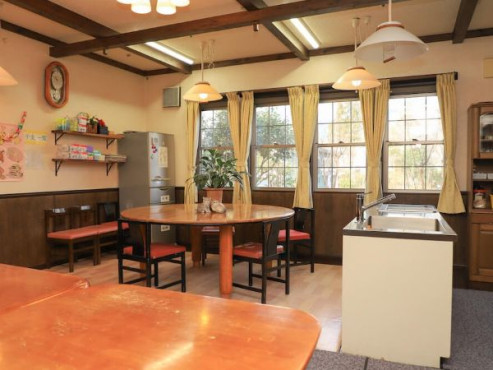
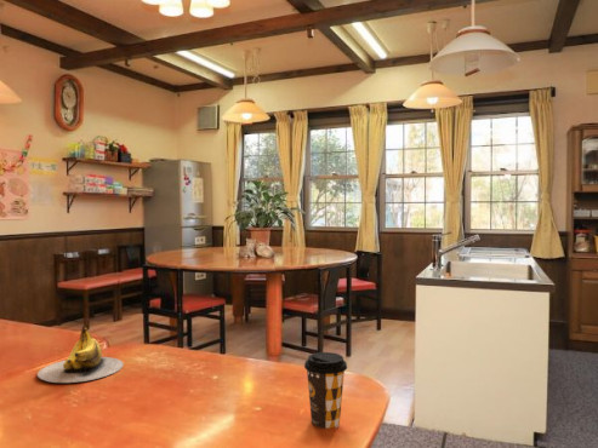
+ banana [36,324,125,384]
+ coffee cup [303,351,348,430]
